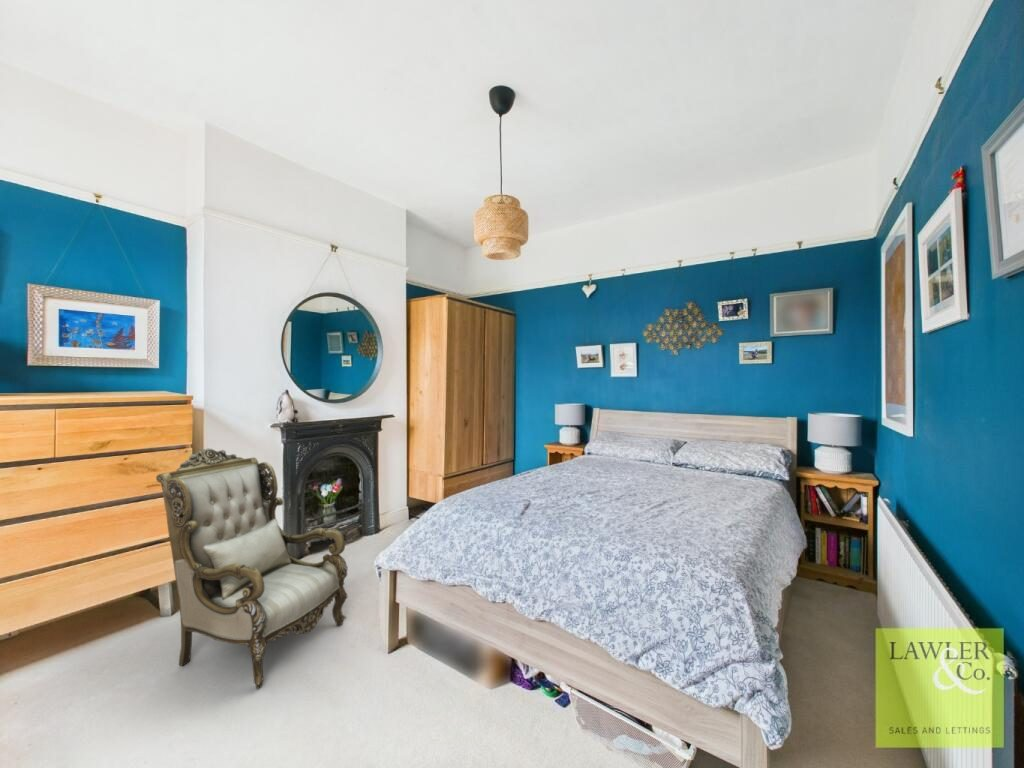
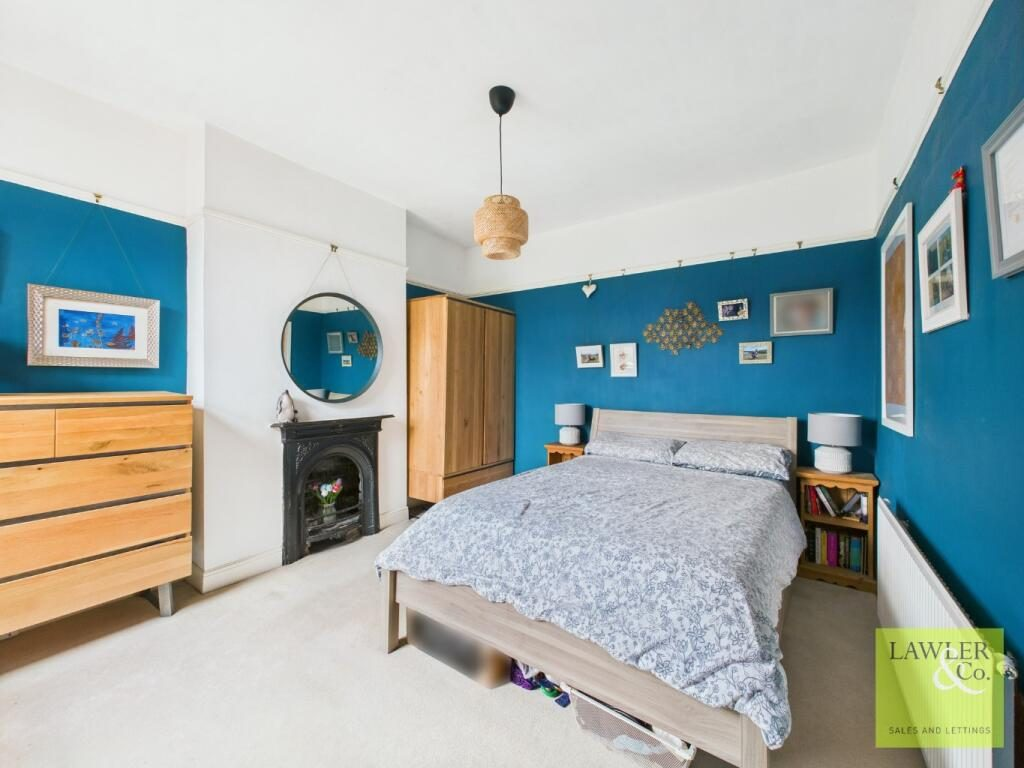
- armchair [155,447,349,690]
